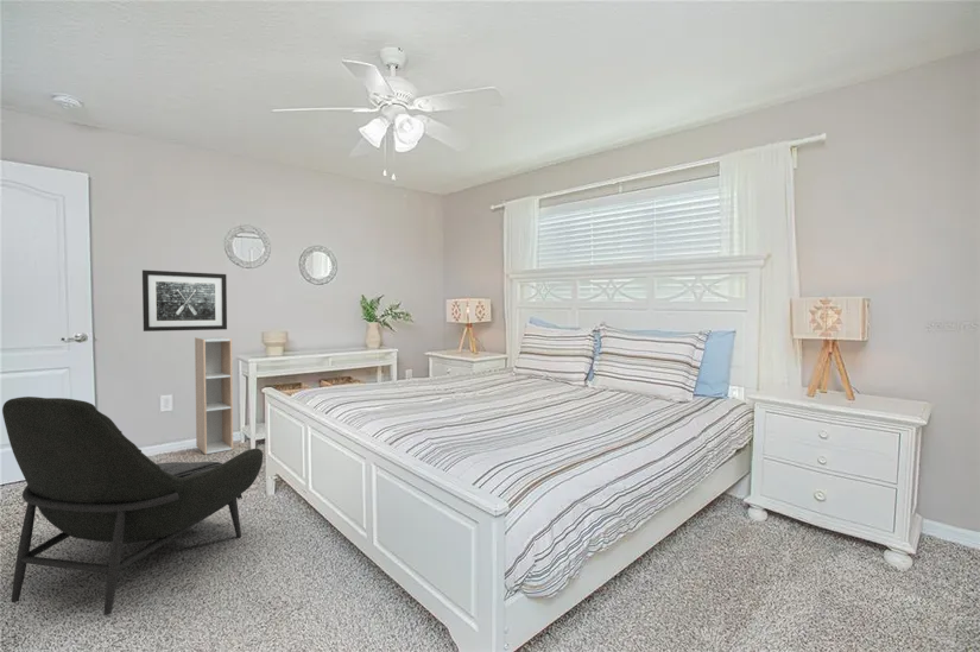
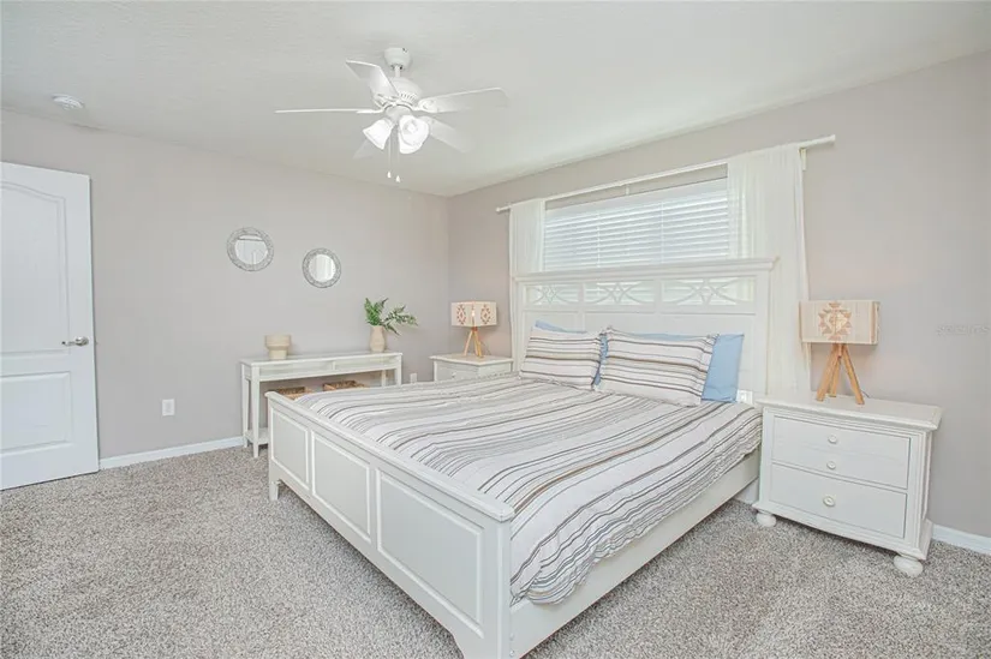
- wall art [141,268,228,333]
- armchair [1,395,264,616]
- shelf unit [194,336,234,456]
